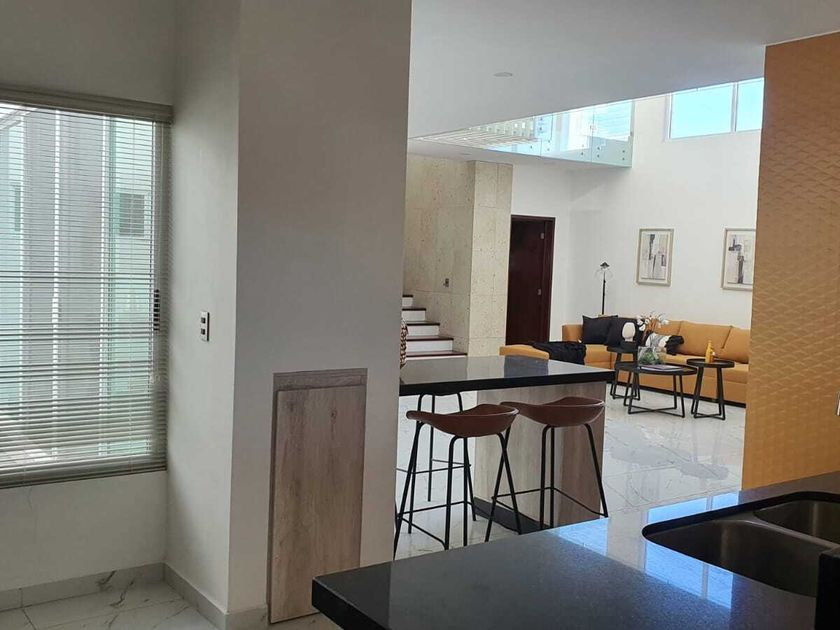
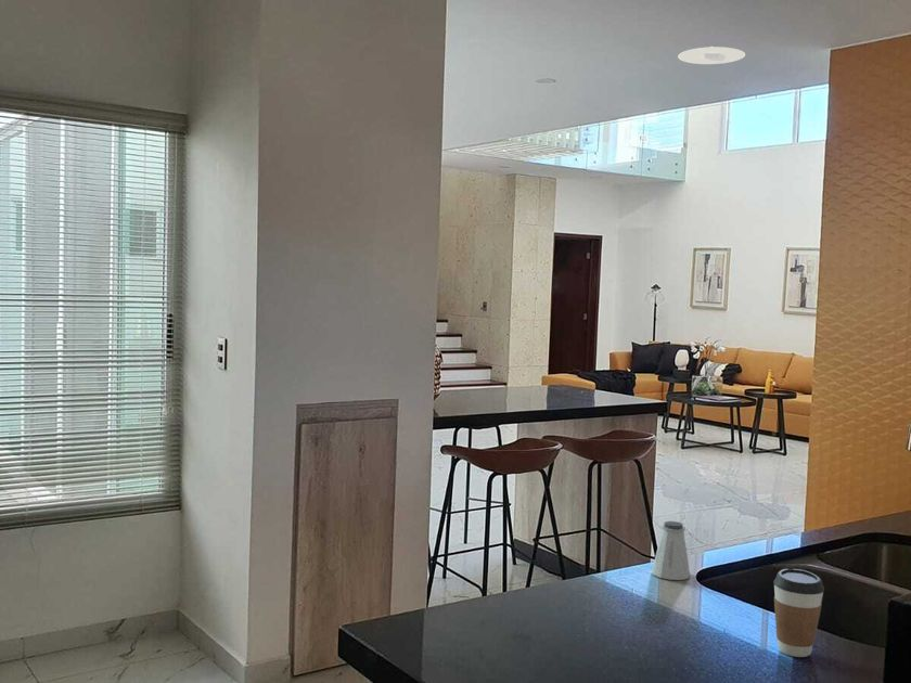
+ saltshaker [651,520,691,581]
+ recessed light [677,46,746,65]
+ coffee cup [772,568,825,658]
